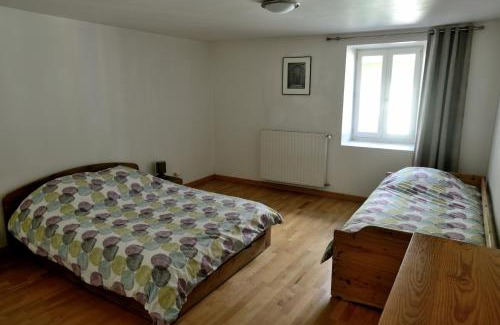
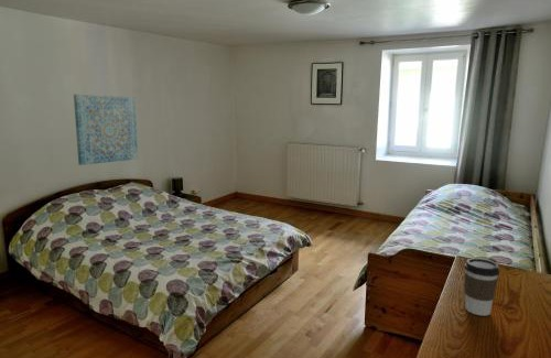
+ wall art [73,94,139,166]
+ coffee cup [463,257,500,317]
